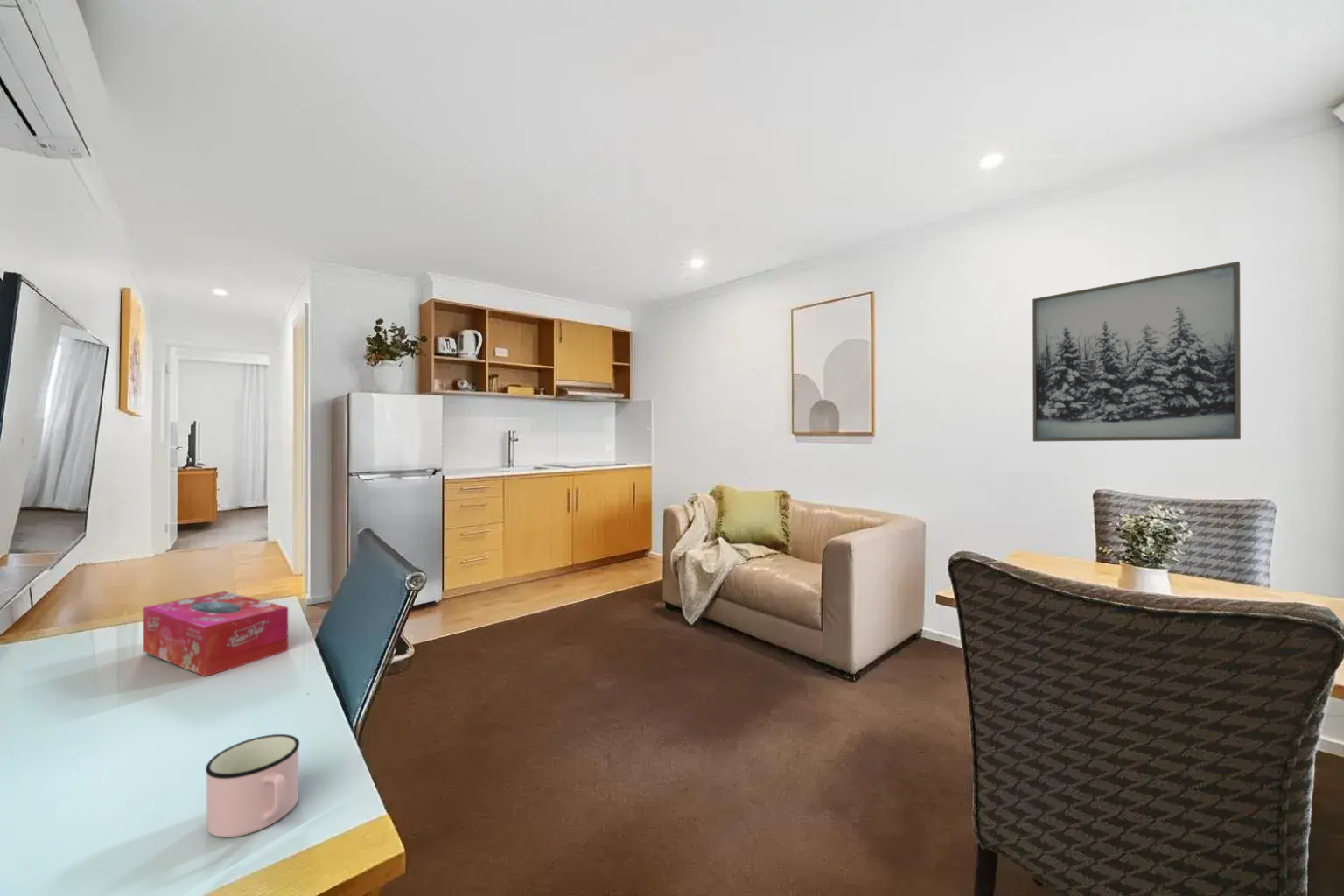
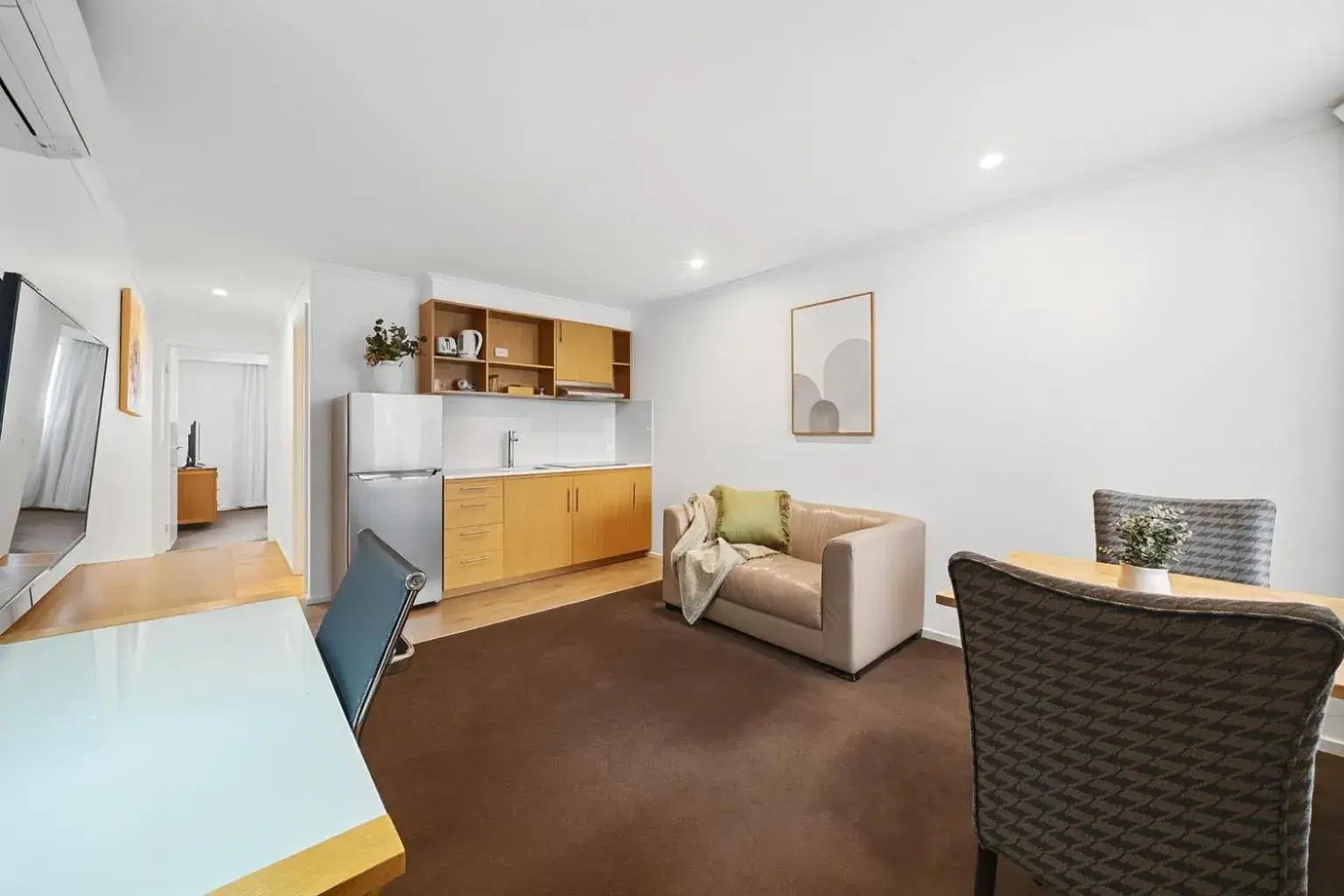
- wall art [1032,261,1242,443]
- mug [205,733,300,838]
- tissue box [143,591,289,677]
